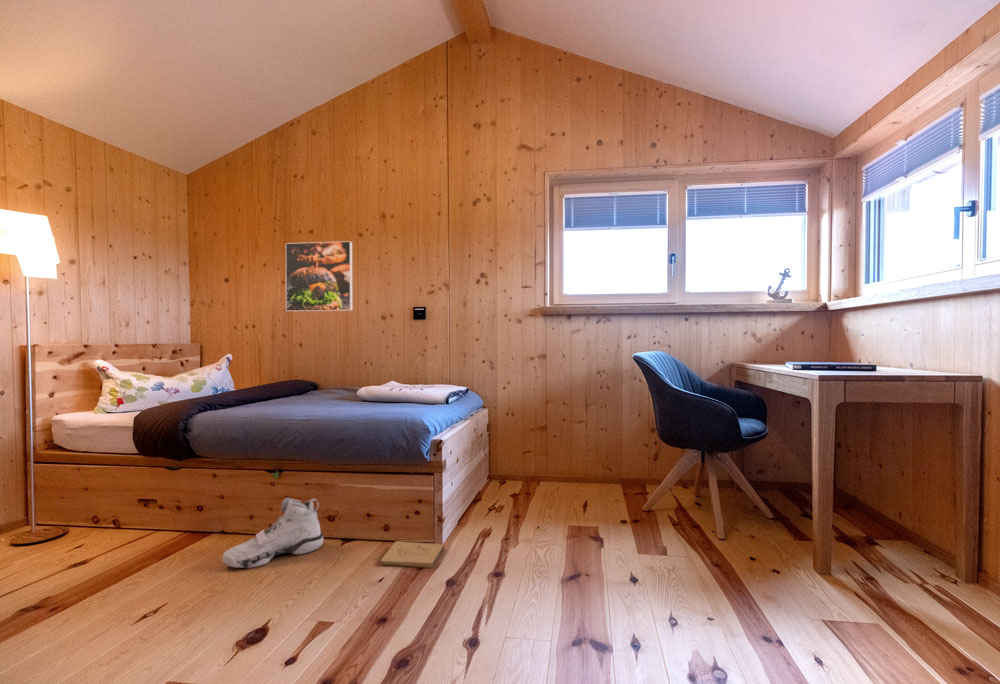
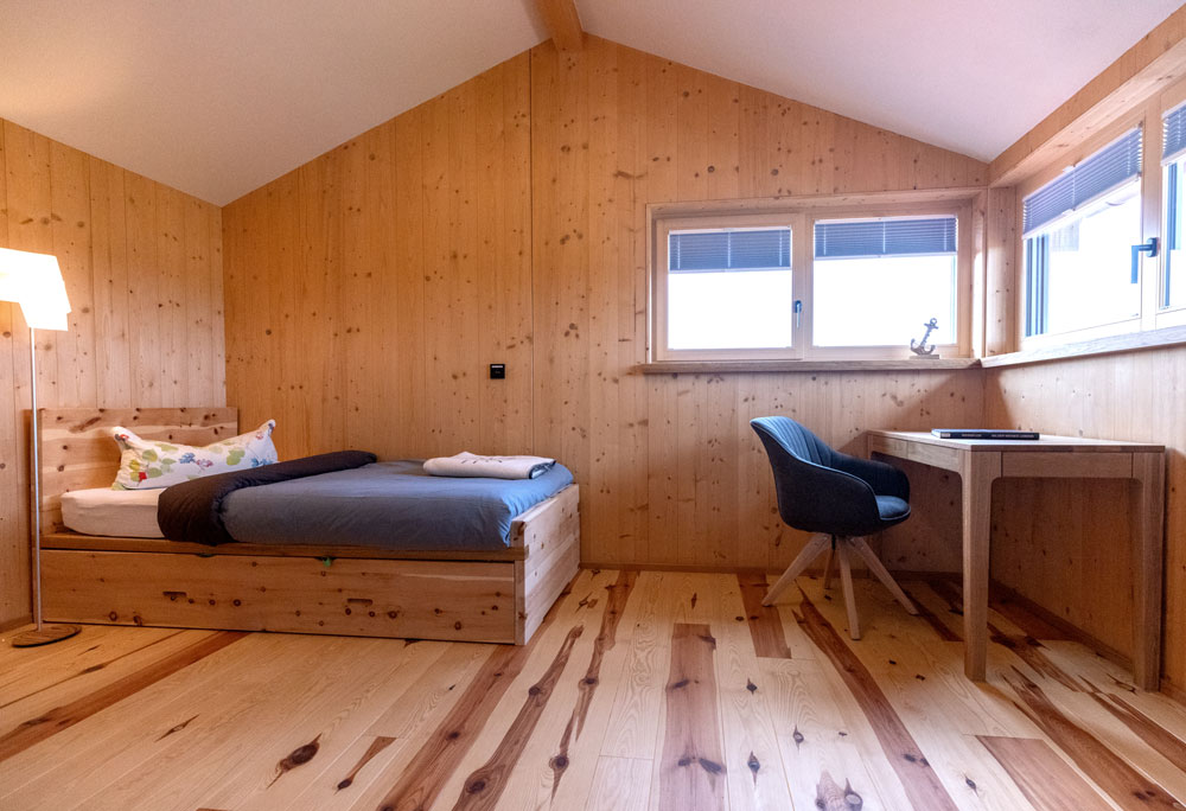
- sneaker [222,497,324,569]
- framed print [285,240,354,312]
- box [380,540,445,569]
